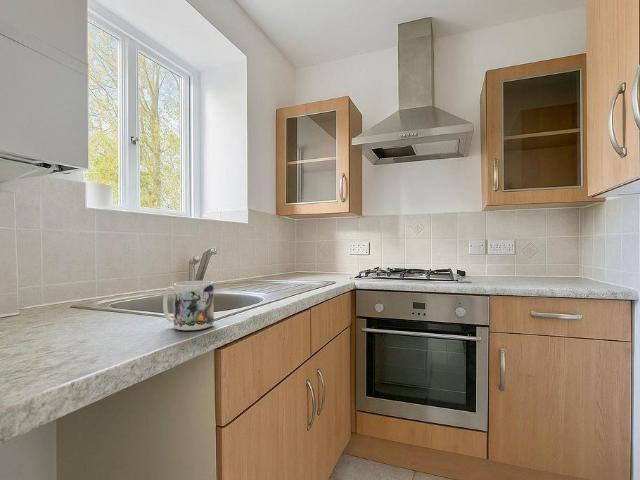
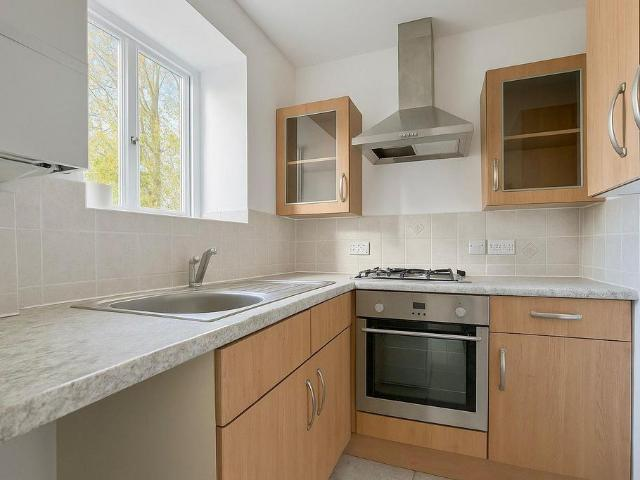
- mug [162,280,215,331]
